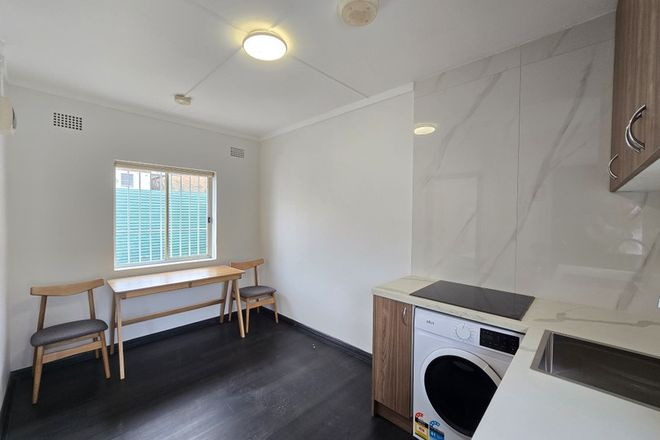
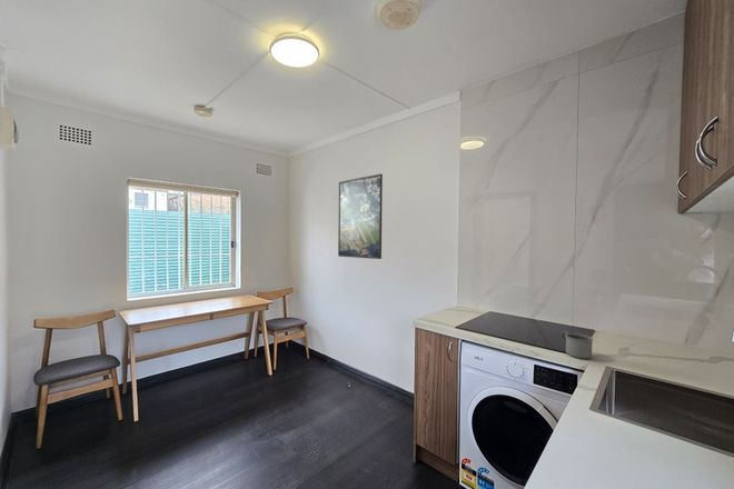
+ mug [561,330,594,360]
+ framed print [337,173,384,260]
